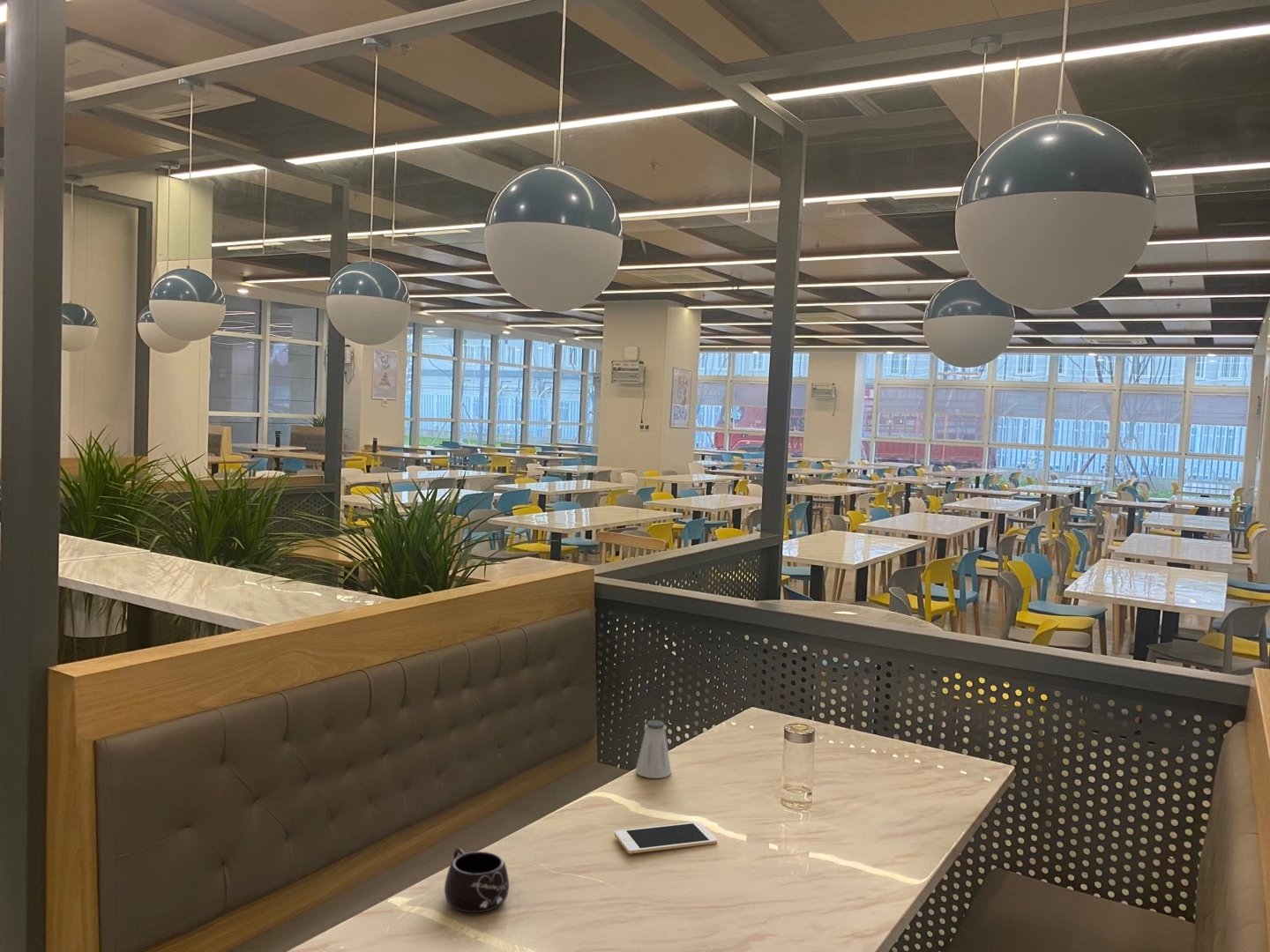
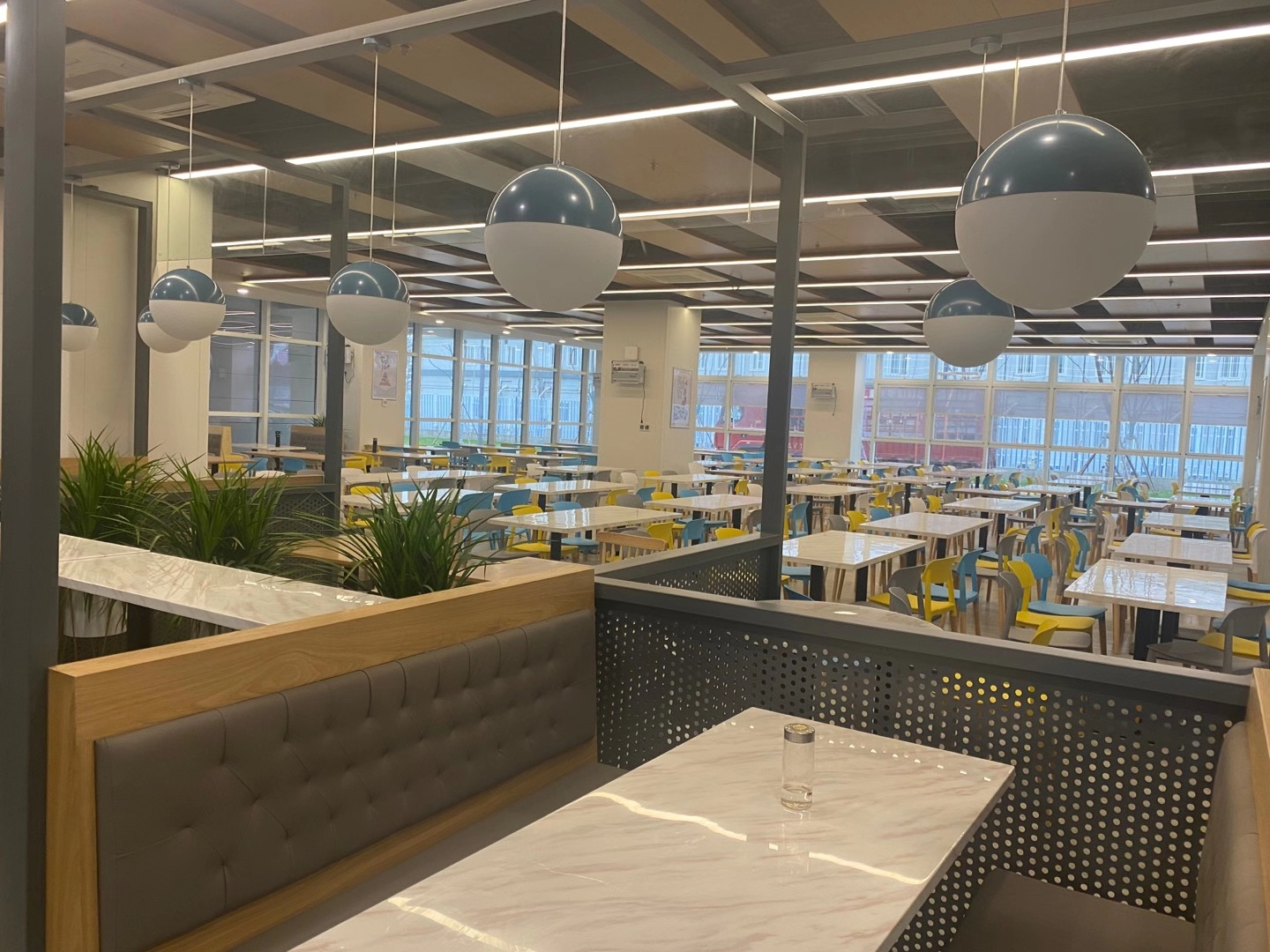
- saltshaker [635,719,672,779]
- cell phone [614,821,718,854]
- mug [444,847,510,913]
